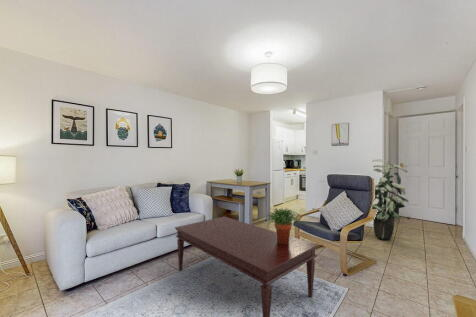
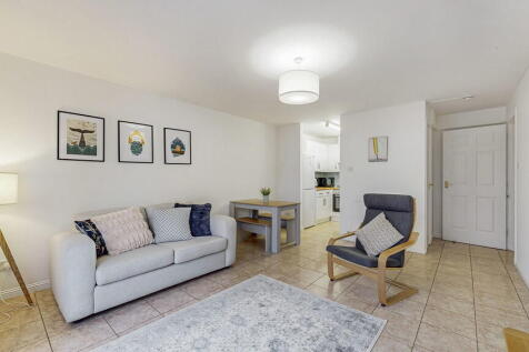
- potted plant [265,206,303,243]
- coffee table [174,216,319,317]
- indoor plant [371,158,410,241]
